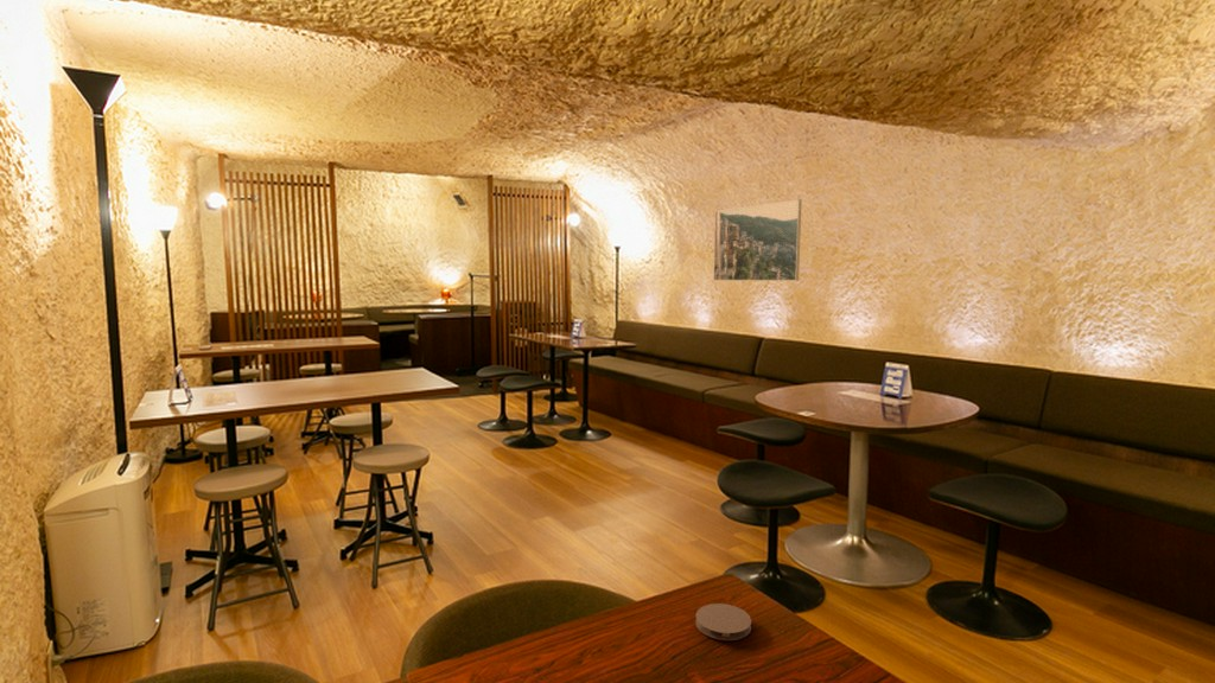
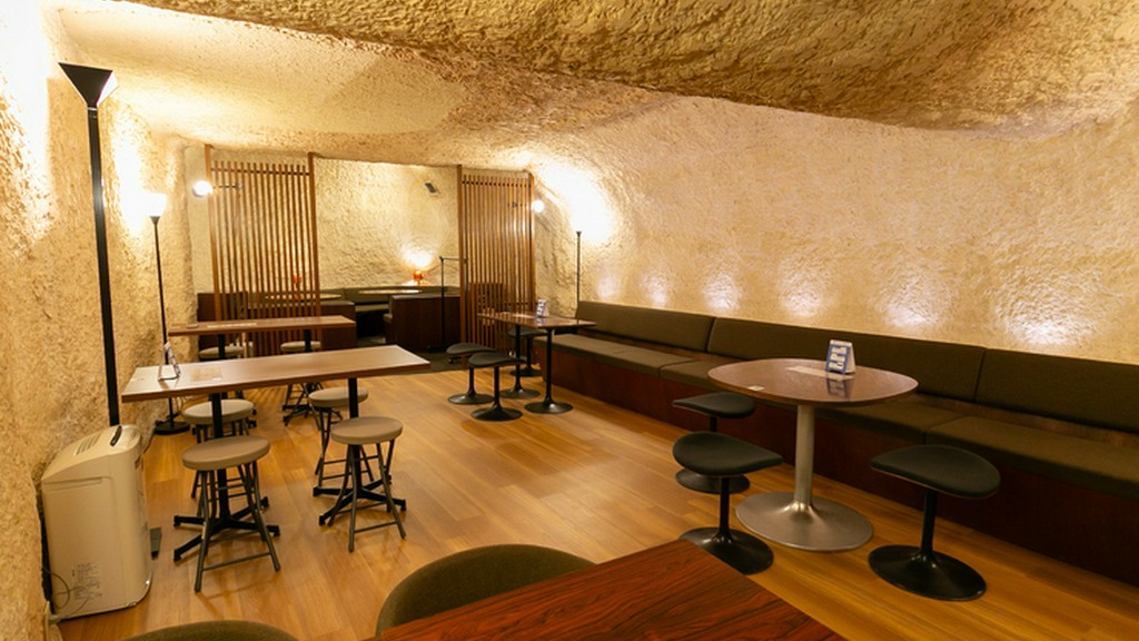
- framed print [713,198,802,282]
- coaster [694,602,752,641]
